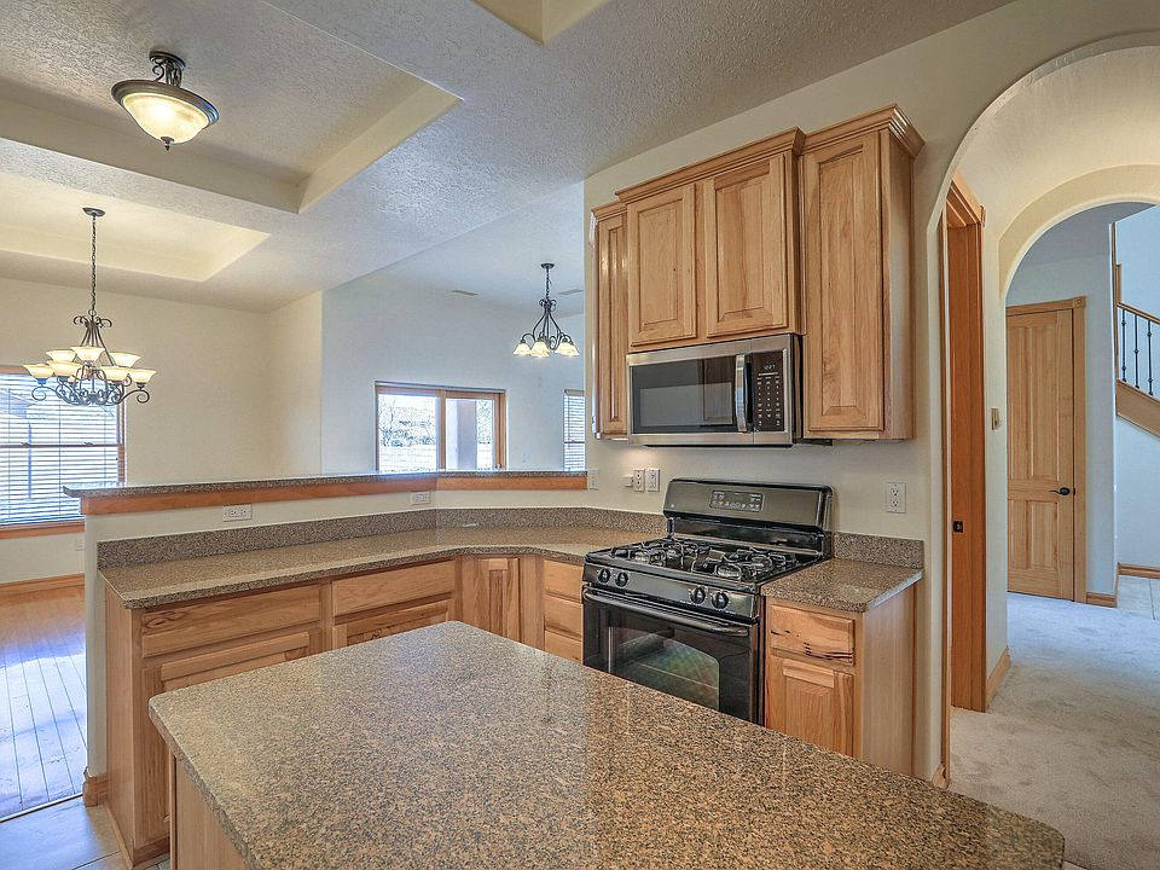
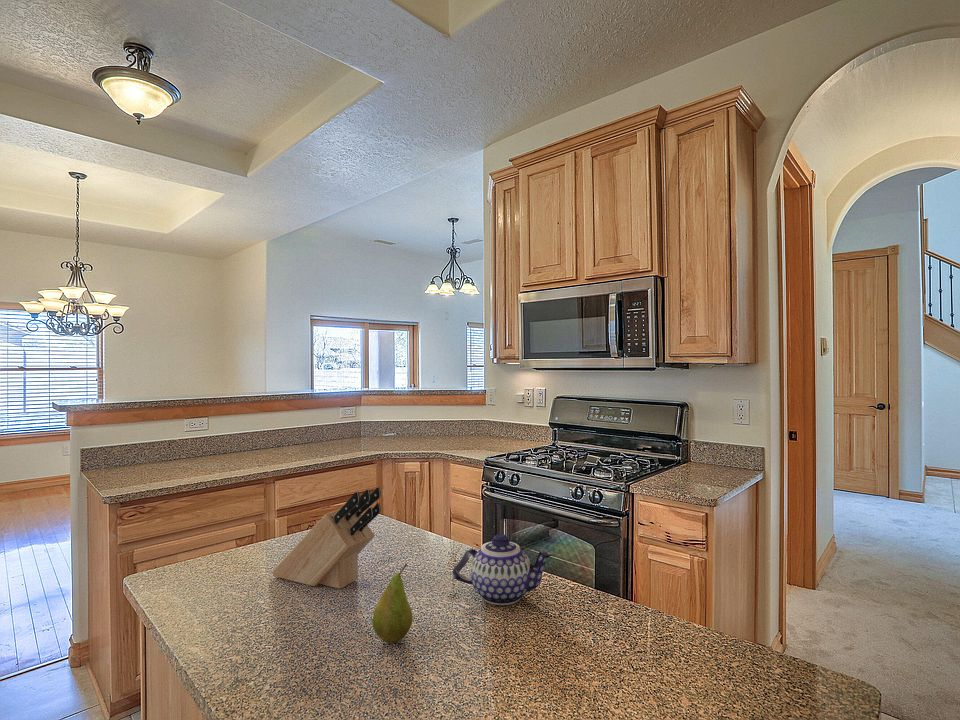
+ teapot [452,533,554,606]
+ knife block [271,486,382,590]
+ fruit [371,563,414,643]
